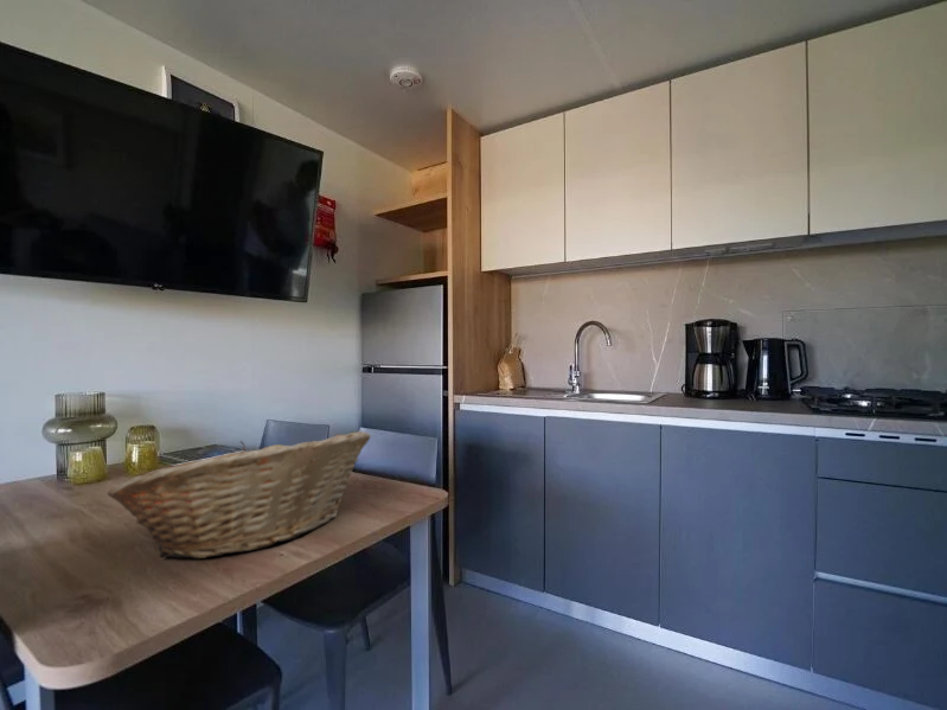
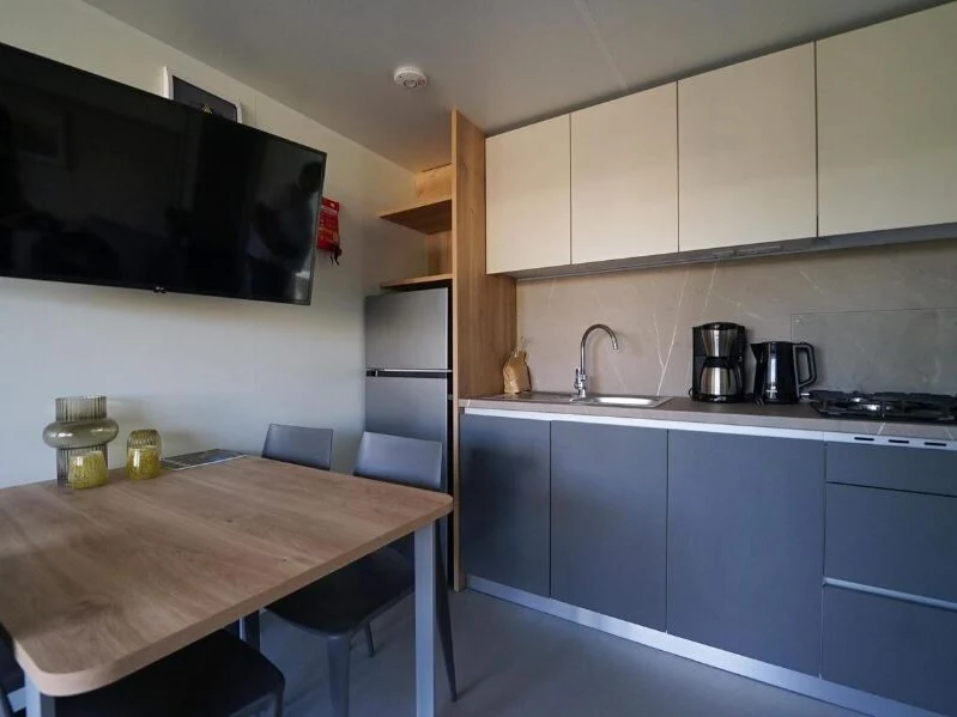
- fruit basket [105,429,372,559]
